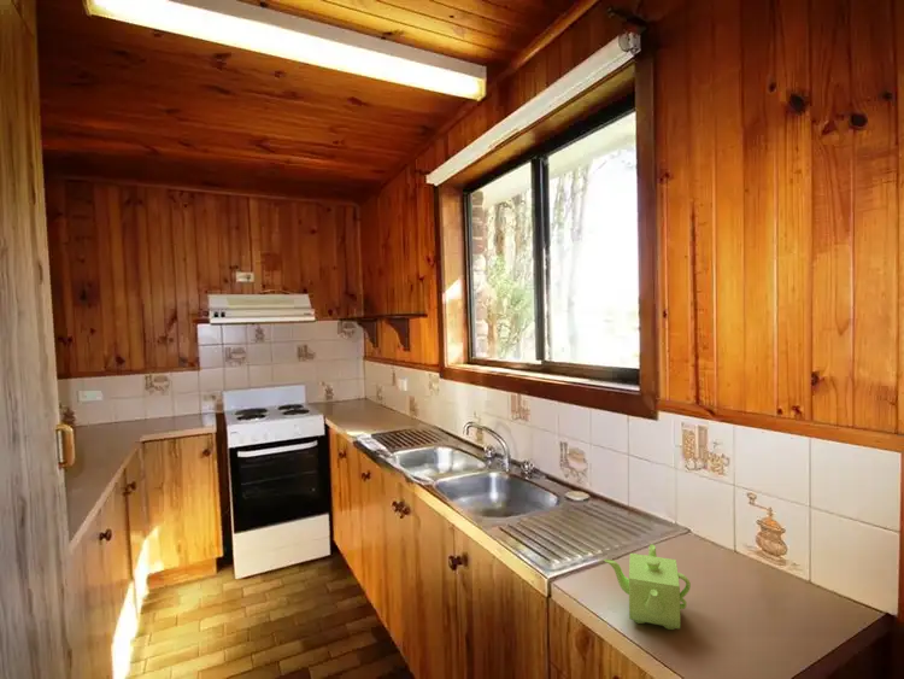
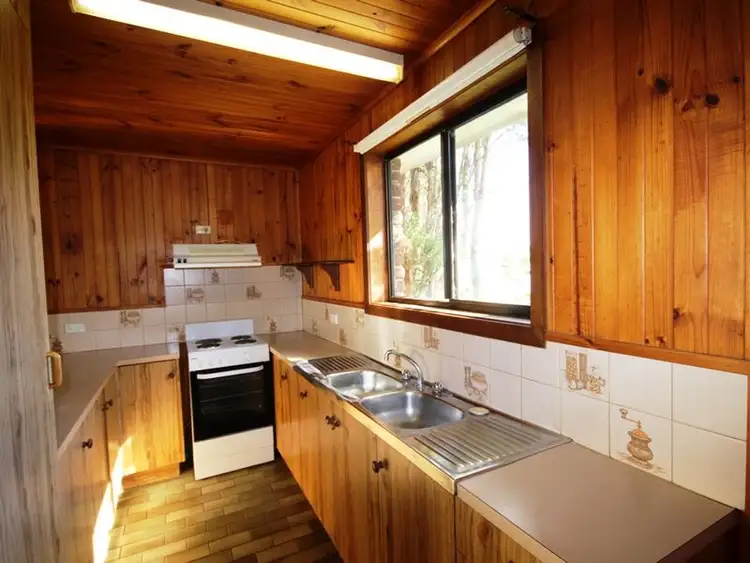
- teapot [603,543,692,631]
